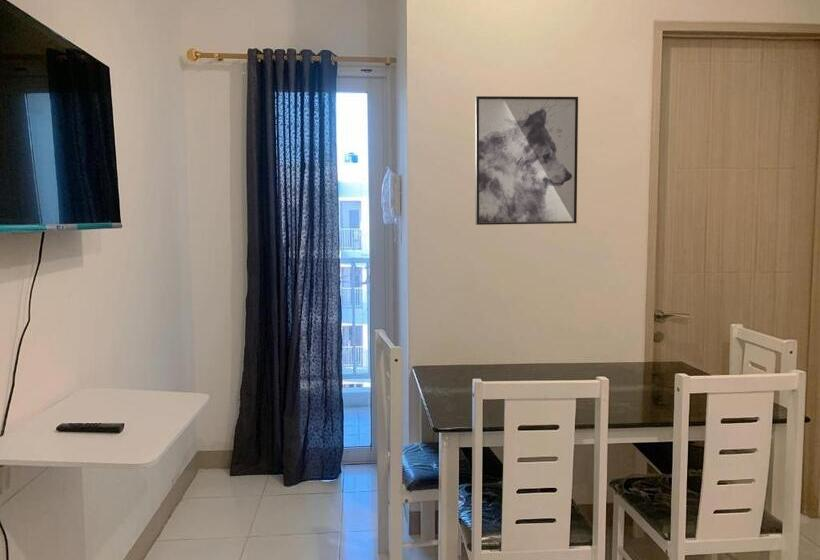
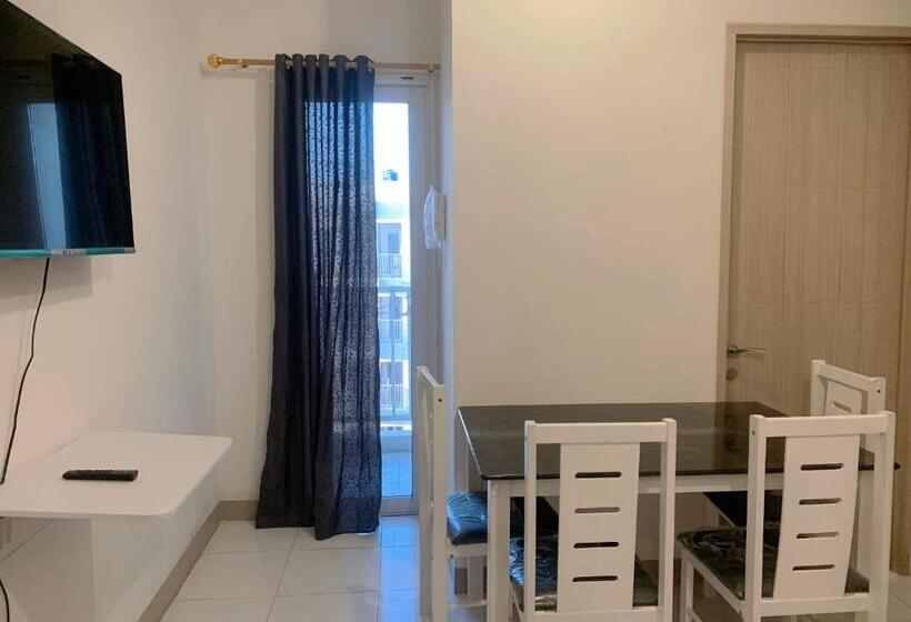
- wall art [474,95,579,226]
